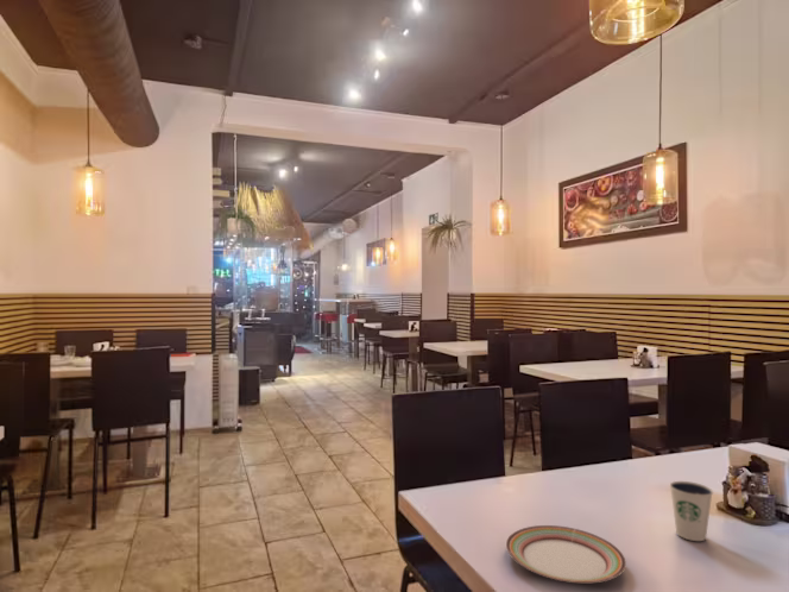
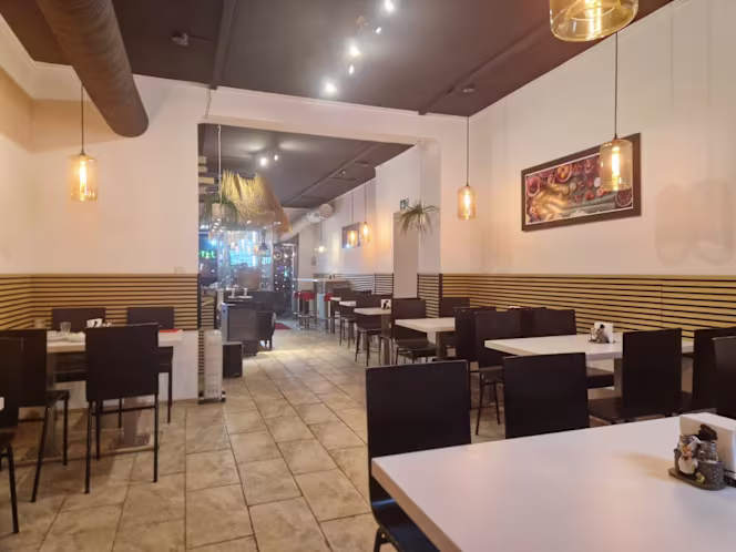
- plate [505,524,627,584]
- dixie cup [669,480,714,542]
